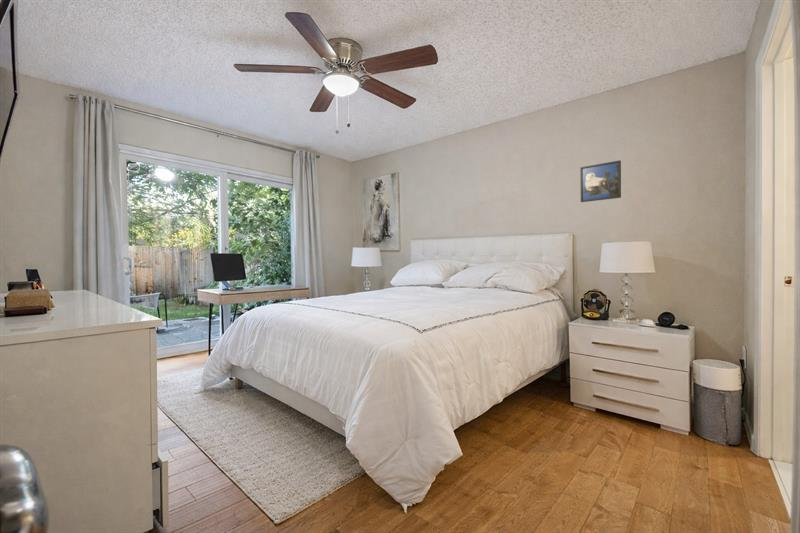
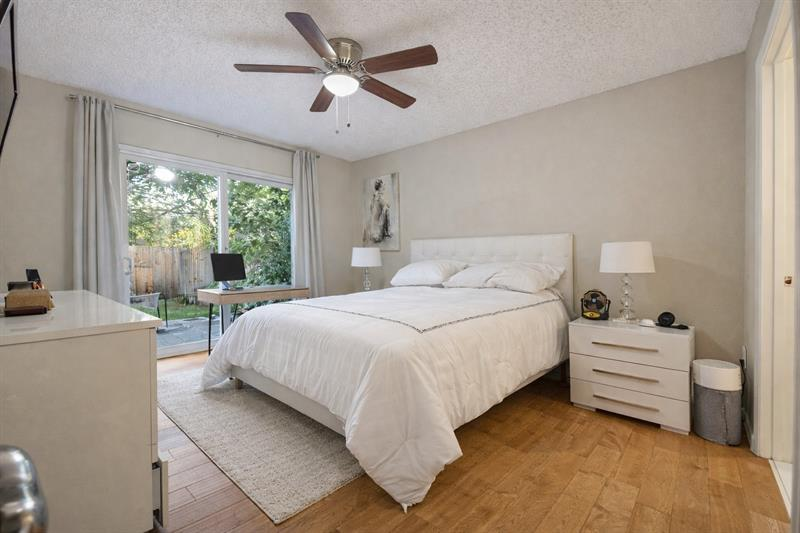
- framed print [579,159,622,203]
